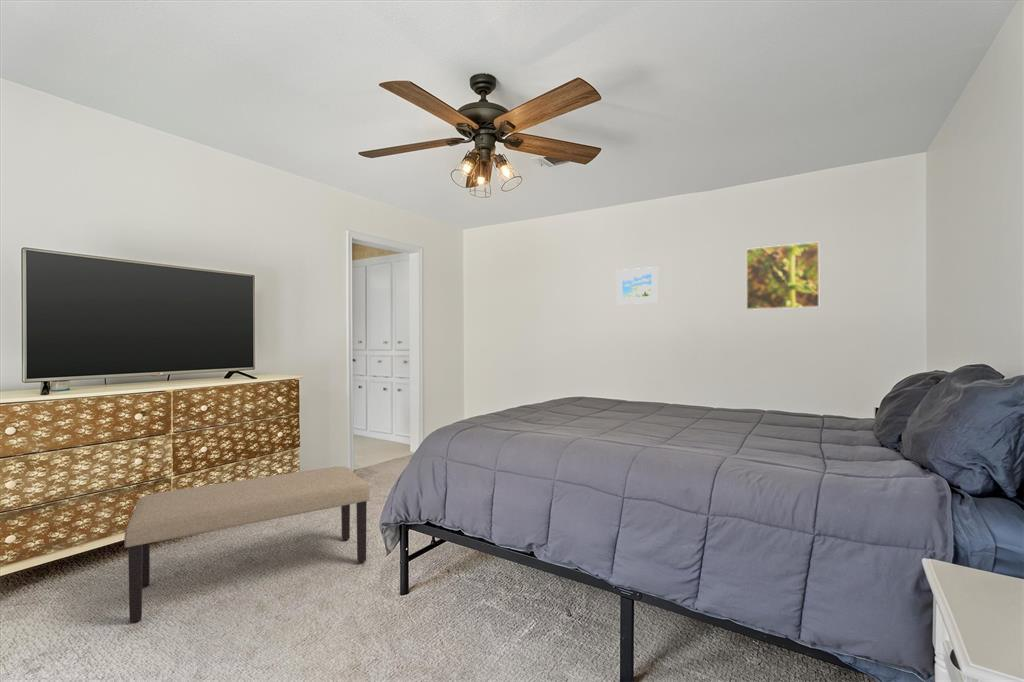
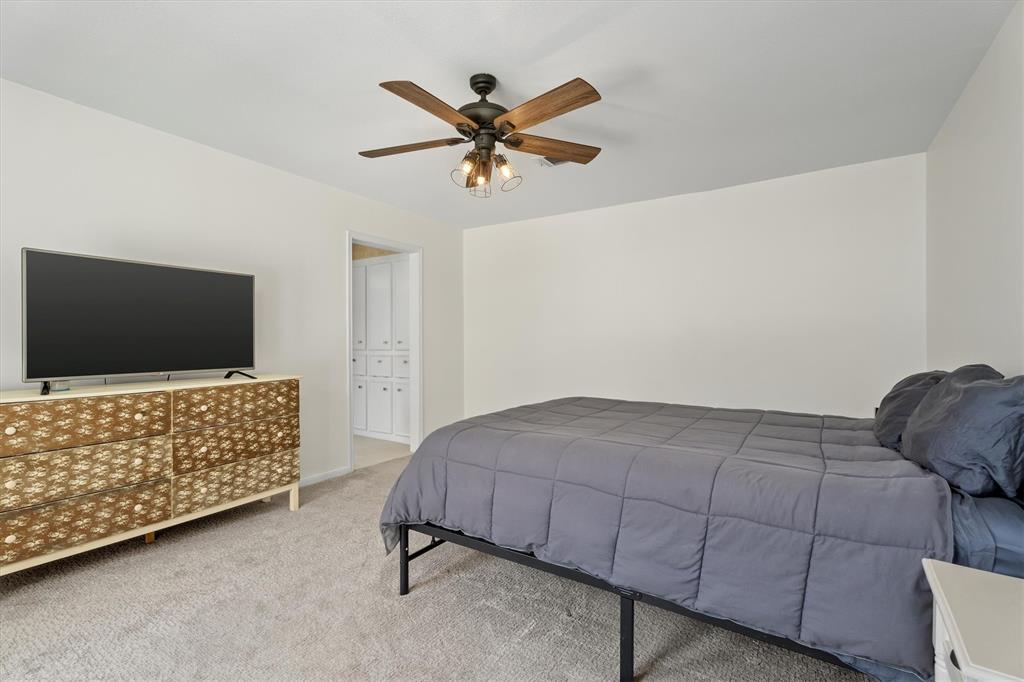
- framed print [745,241,820,311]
- bench [123,465,370,624]
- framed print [615,266,660,305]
